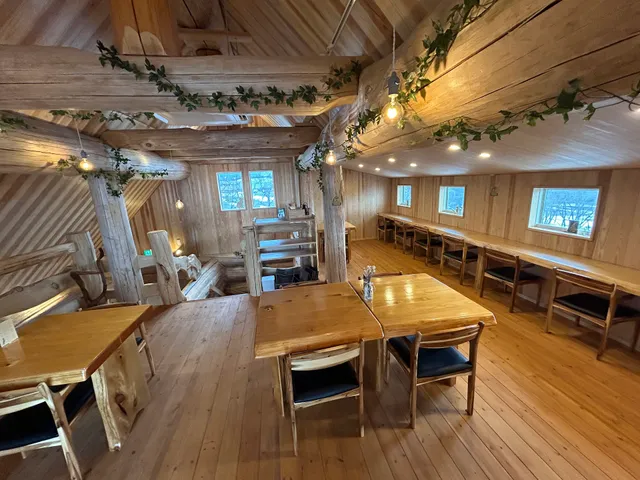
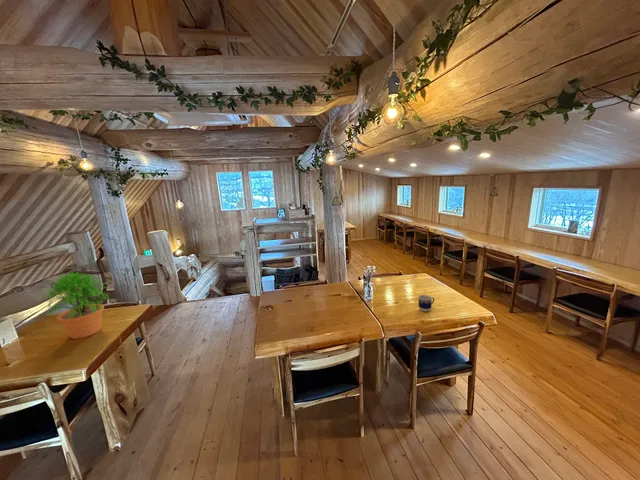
+ potted plant [35,271,109,340]
+ cup [417,294,435,312]
